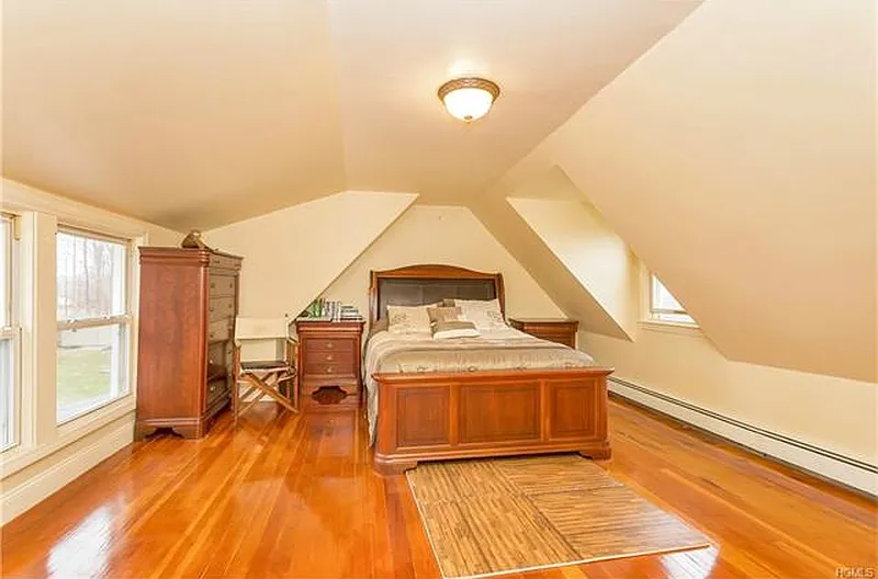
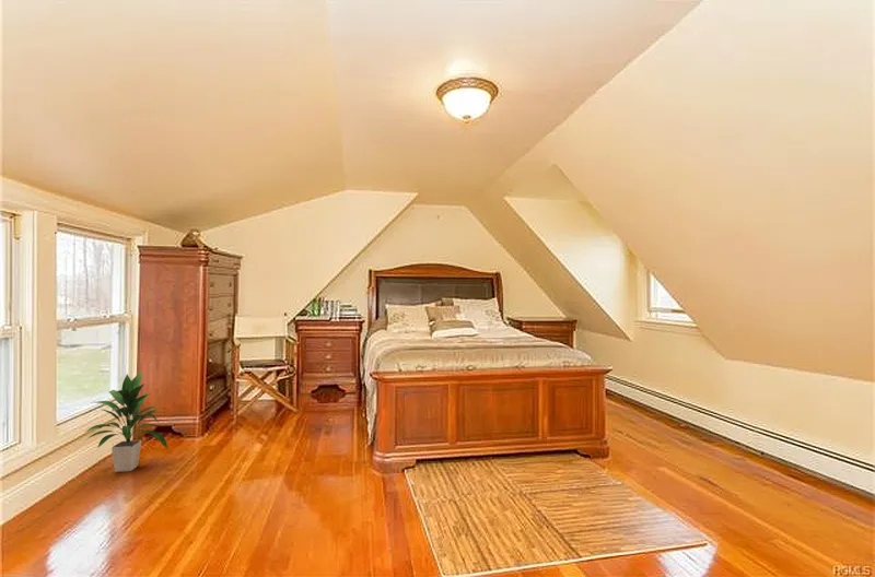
+ indoor plant [83,370,170,473]
